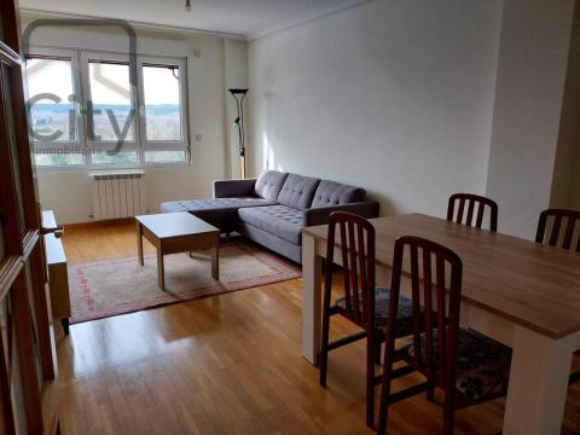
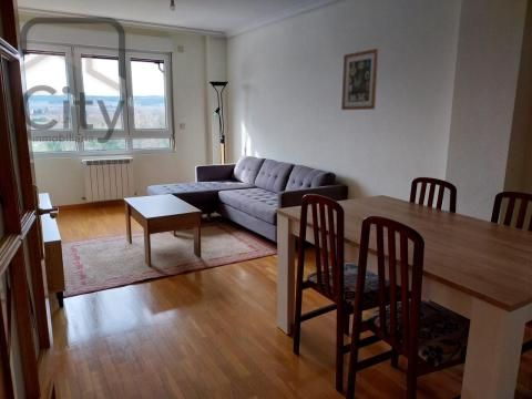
+ wall art [340,48,379,111]
